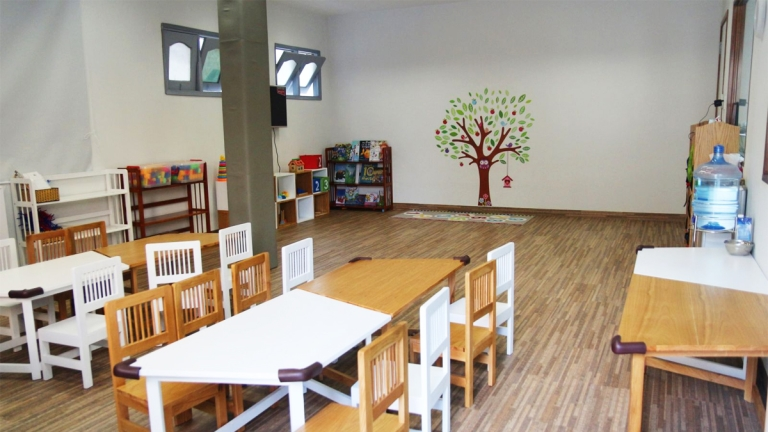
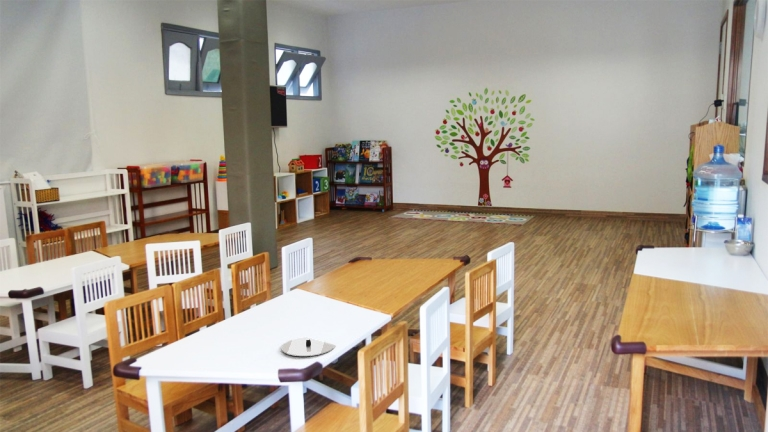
+ plate [280,336,337,357]
